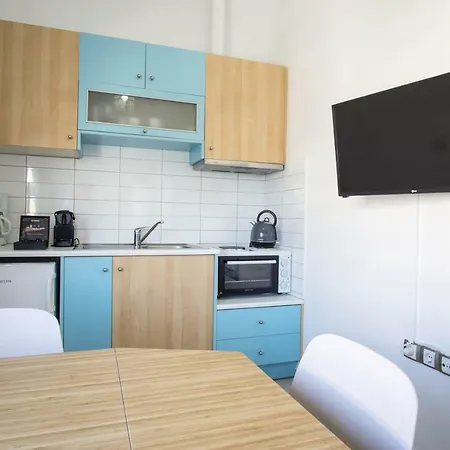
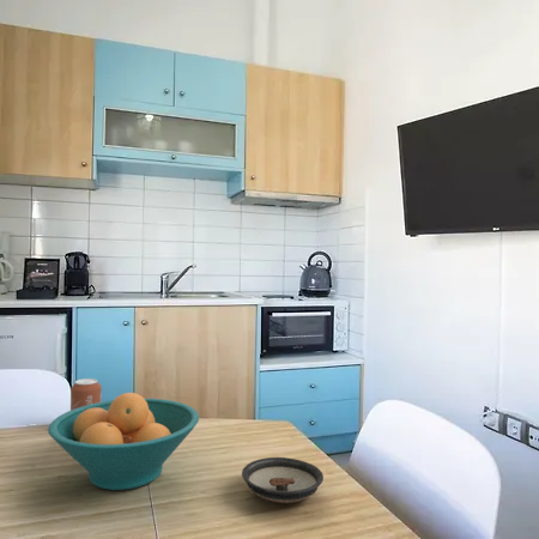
+ can [69,377,103,411]
+ fruit bowl [47,392,200,491]
+ saucer [241,456,325,504]
